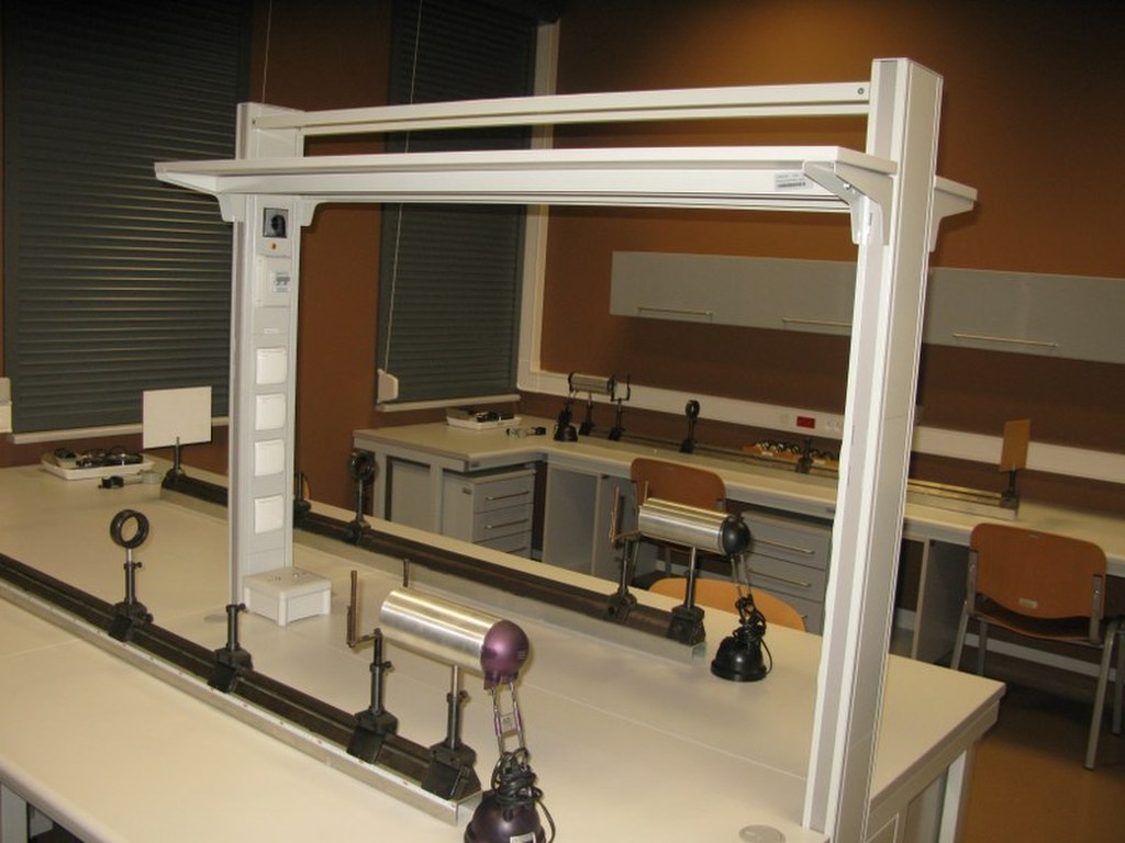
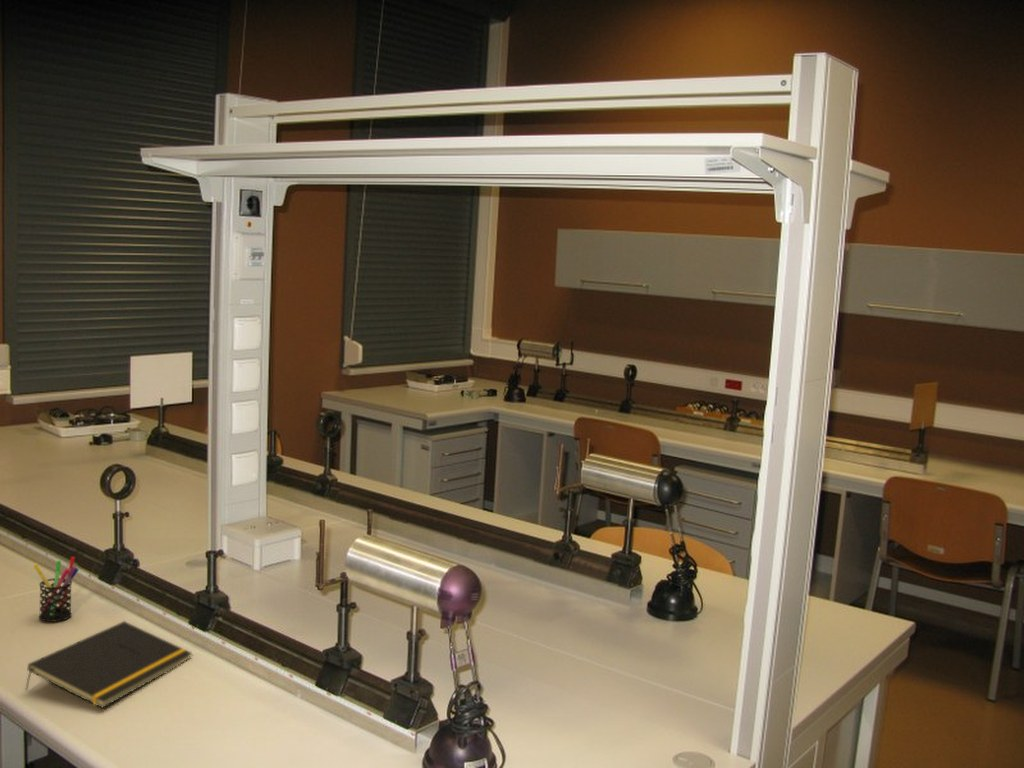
+ notepad [24,620,193,709]
+ pen holder [32,556,80,623]
